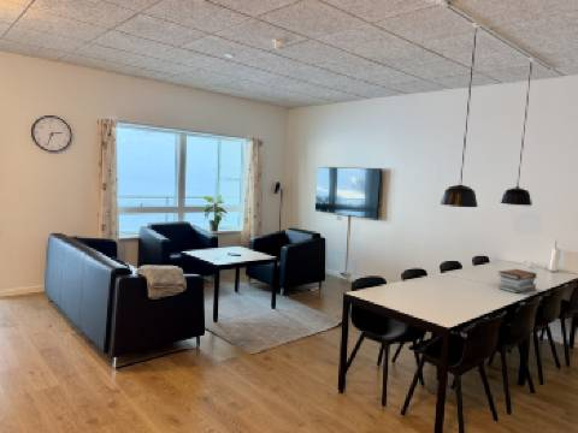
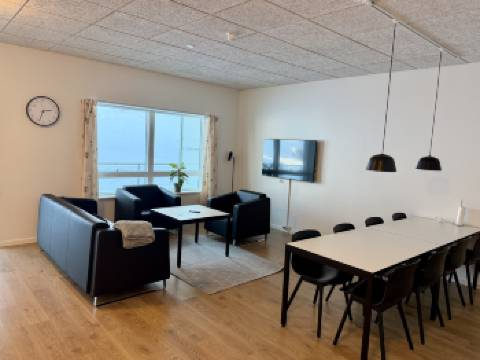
- book stack [497,268,538,295]
